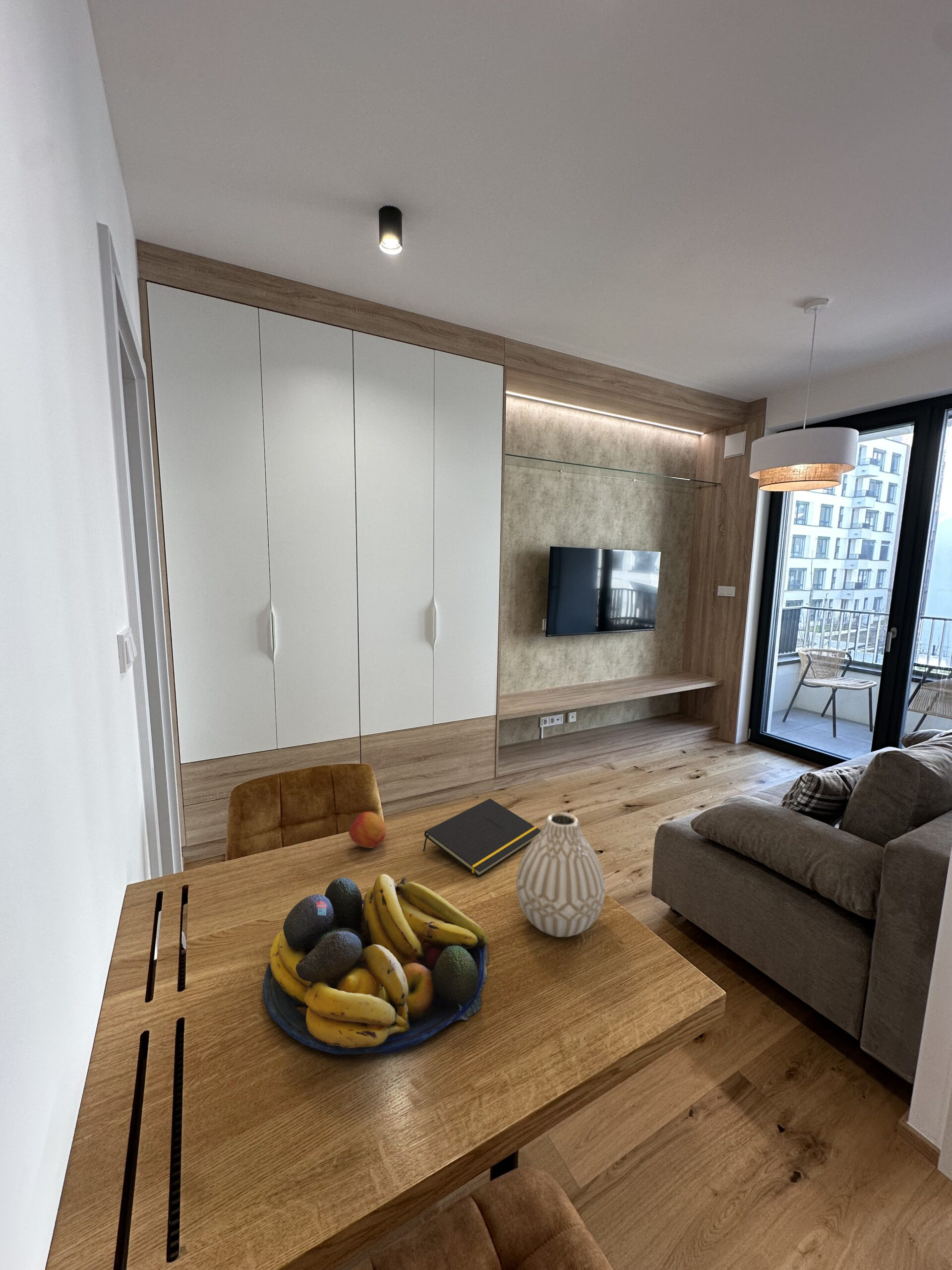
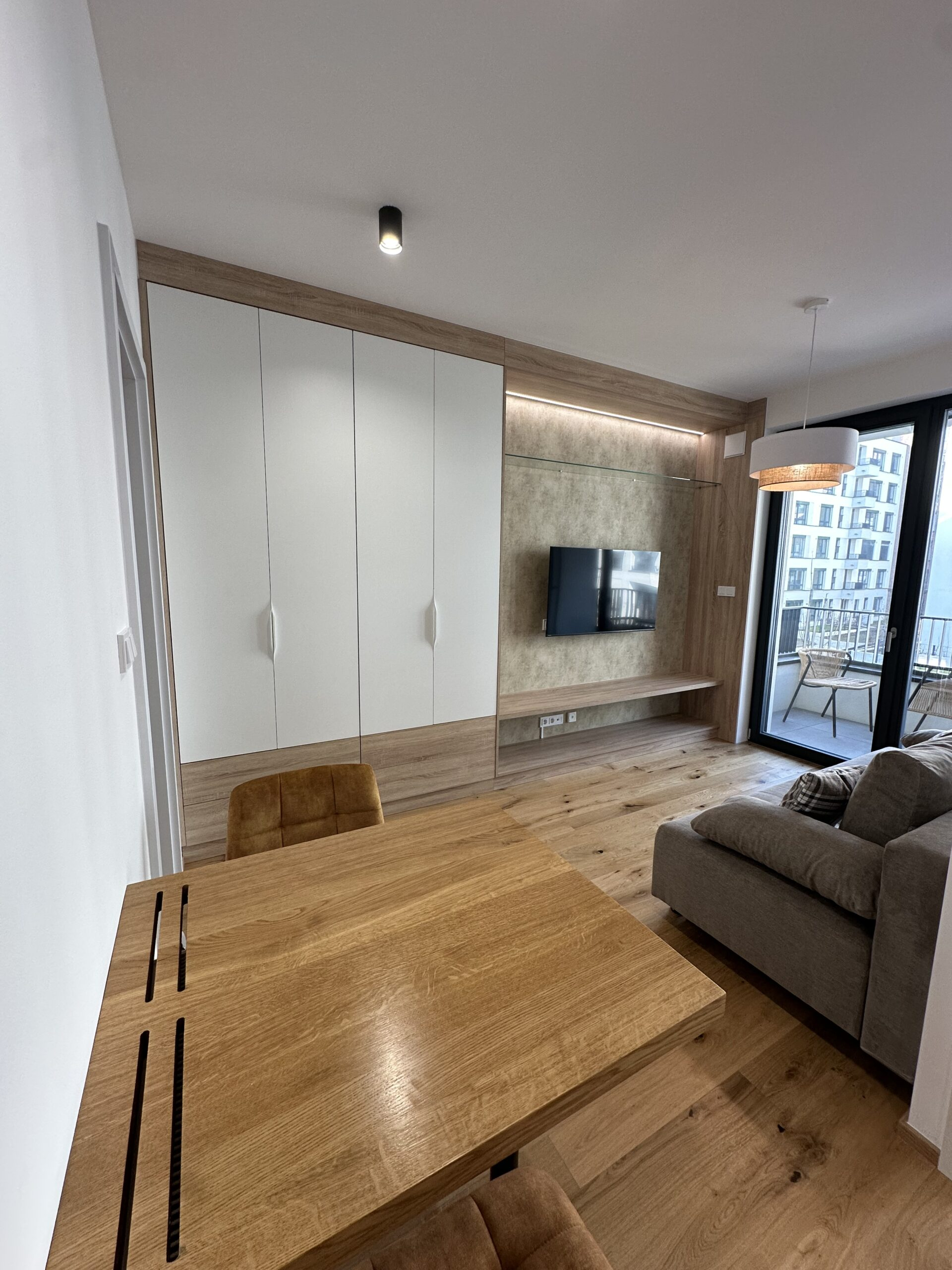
- notepad [422,798,541,877]
- vase [516,812,606,938]
- fruit bowl [262,874,489,1055]
- fruit [348,811,387,849]
